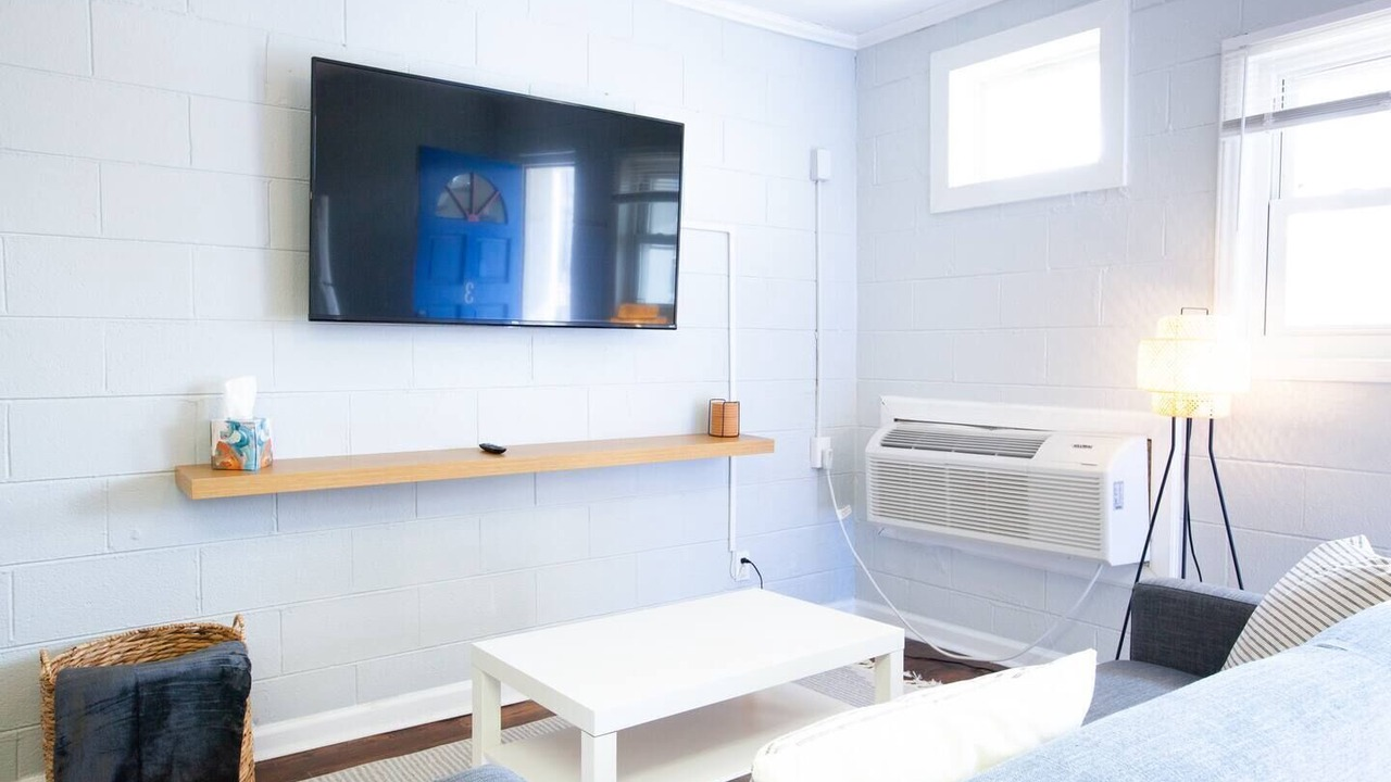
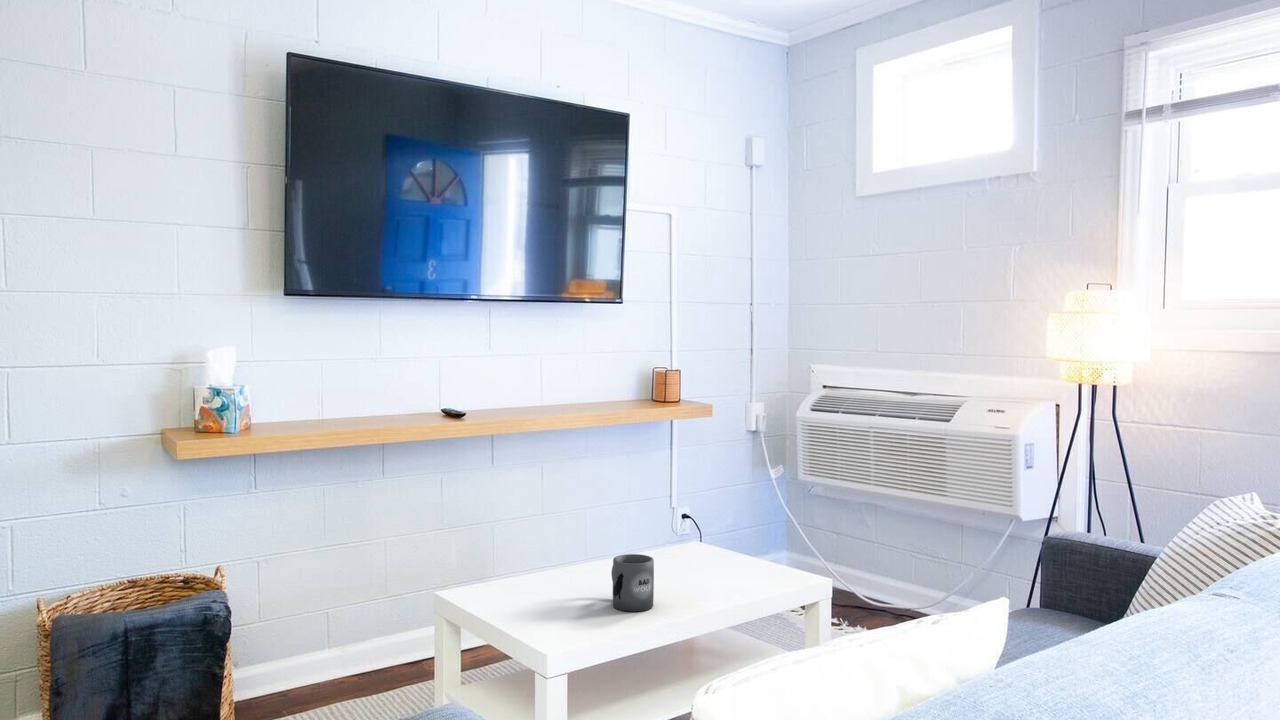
+ mug [611,553,655,612]
